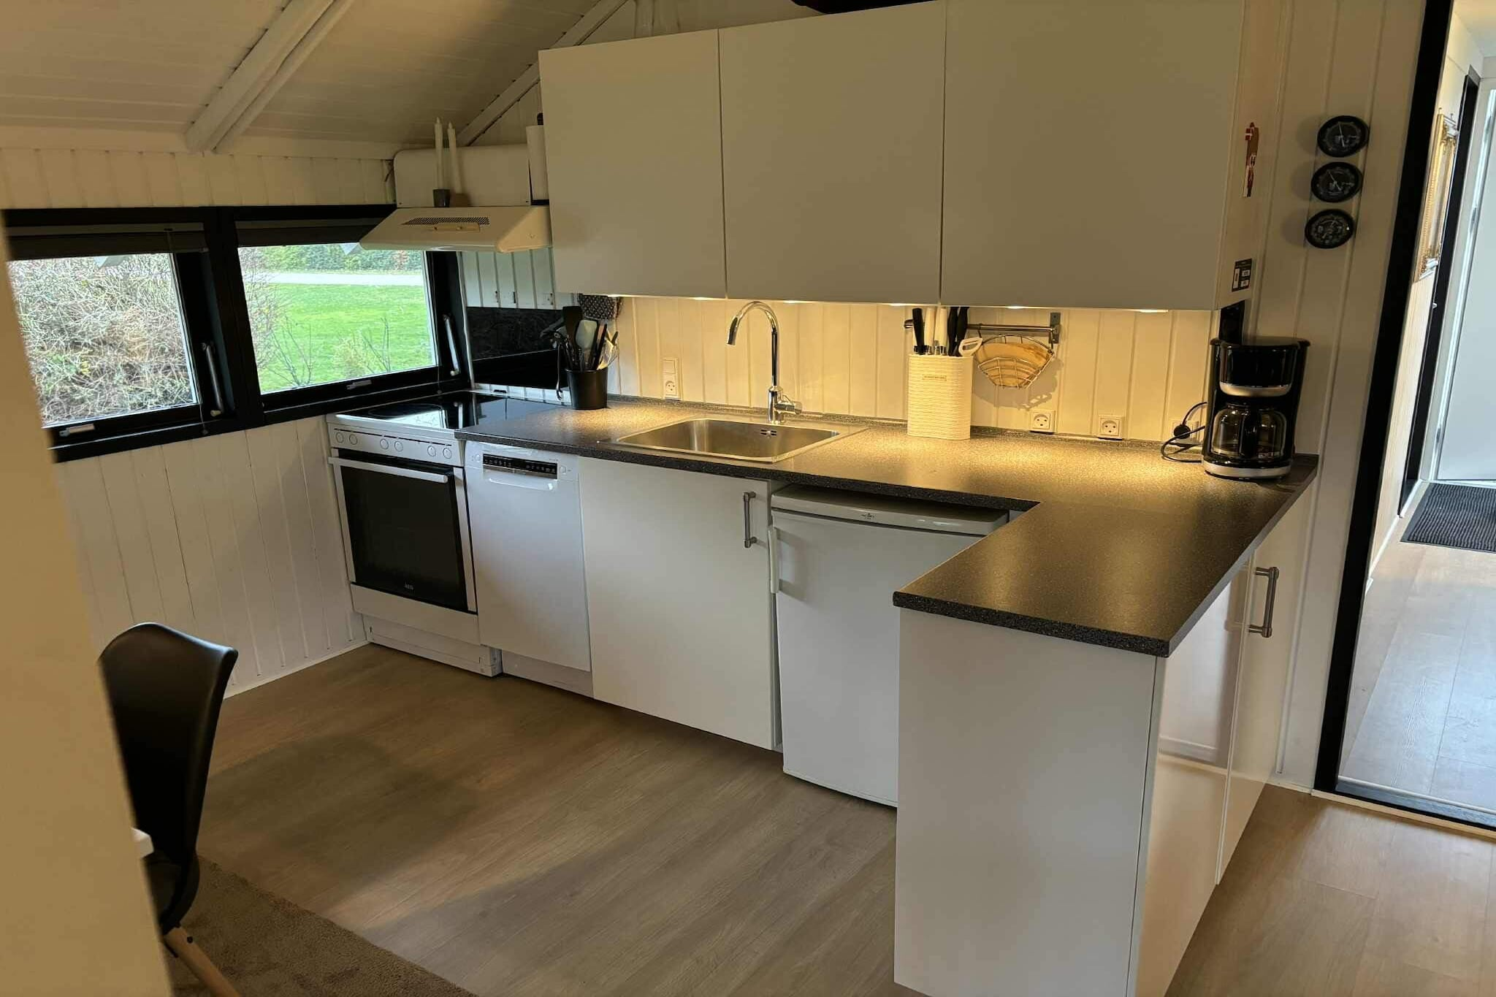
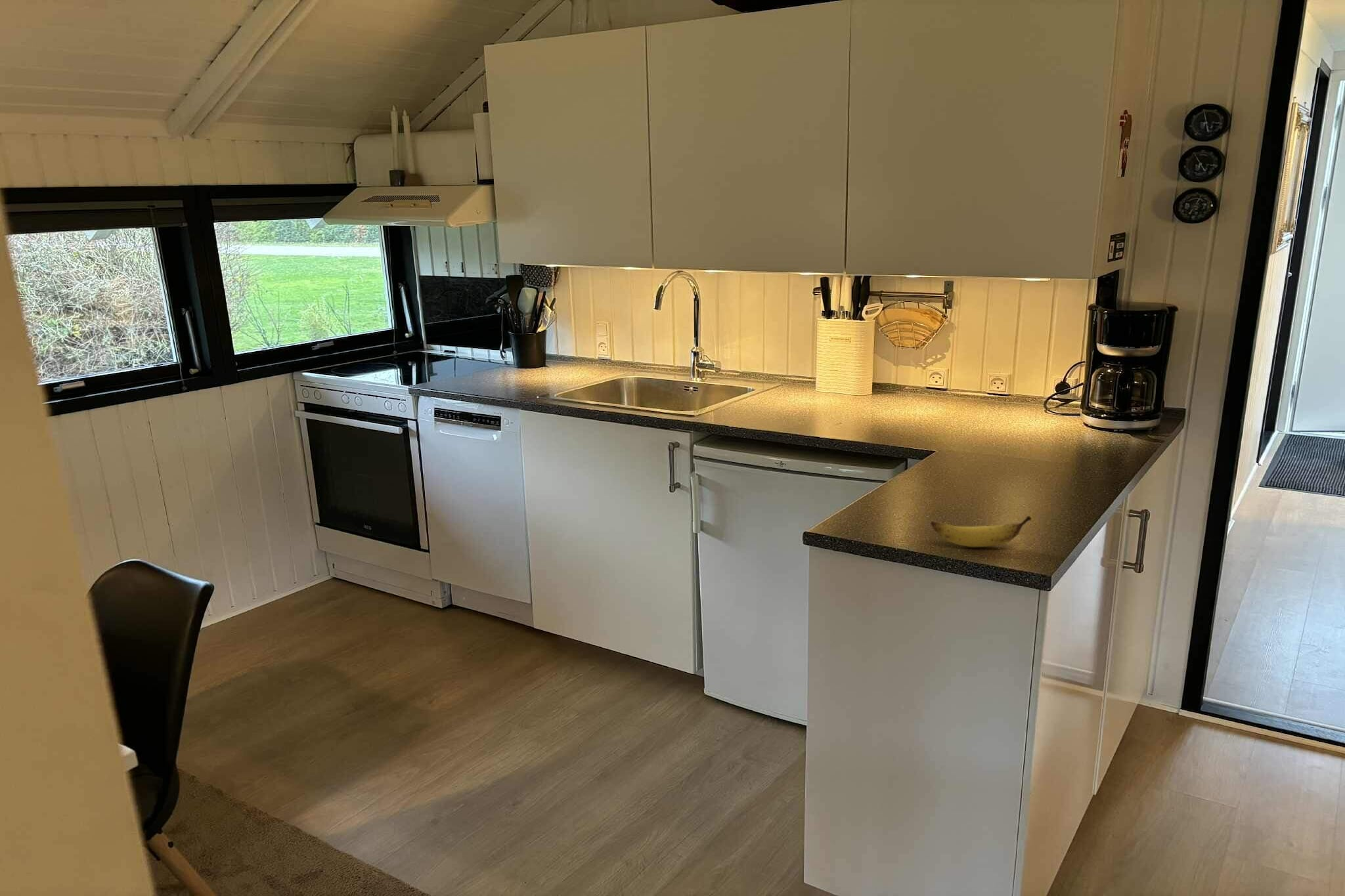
+ banana [930,515,1032,547]
